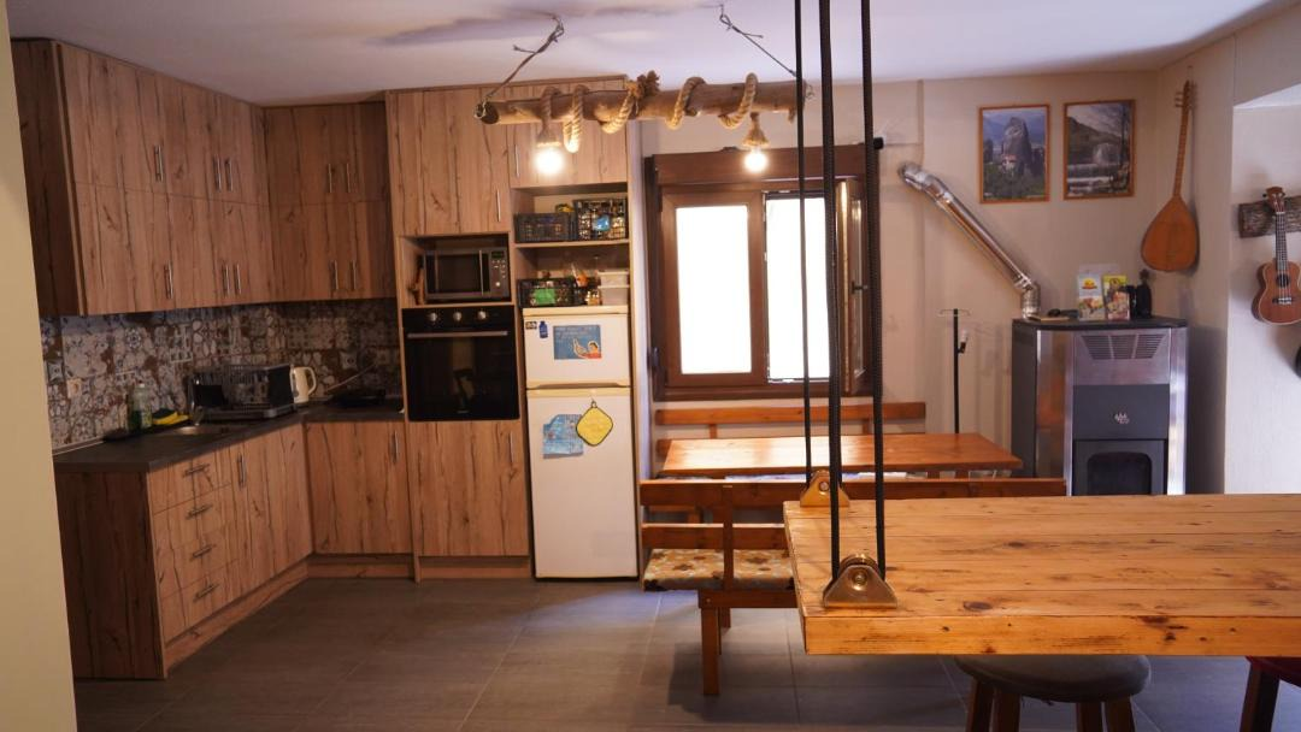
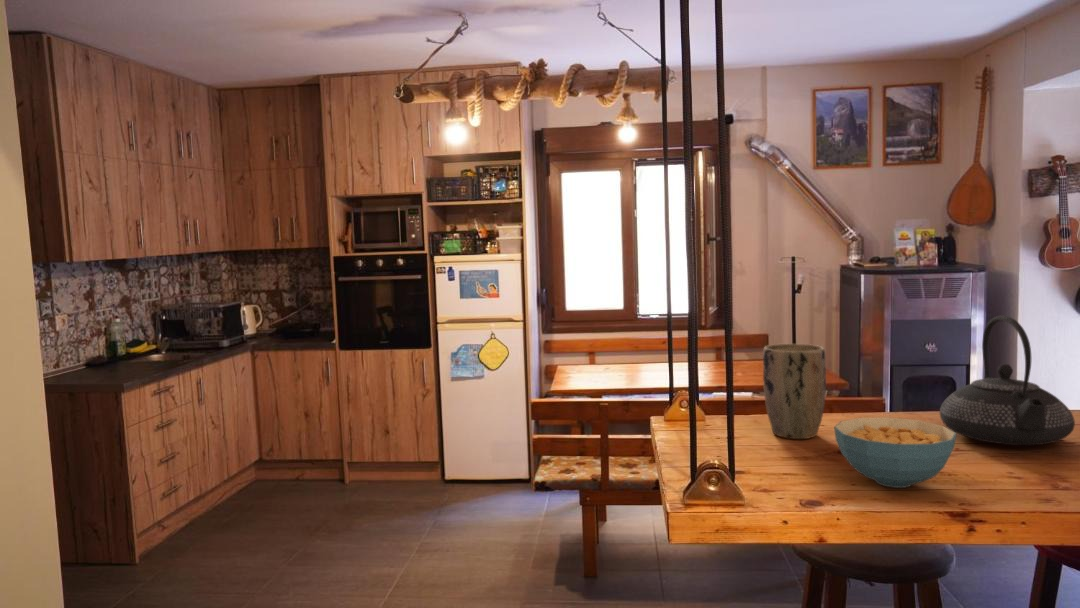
+ teapot [939,314,1076,446]
+ plant pot [762,343,827,440]
+ cereal bowl [833,416,957,489]
